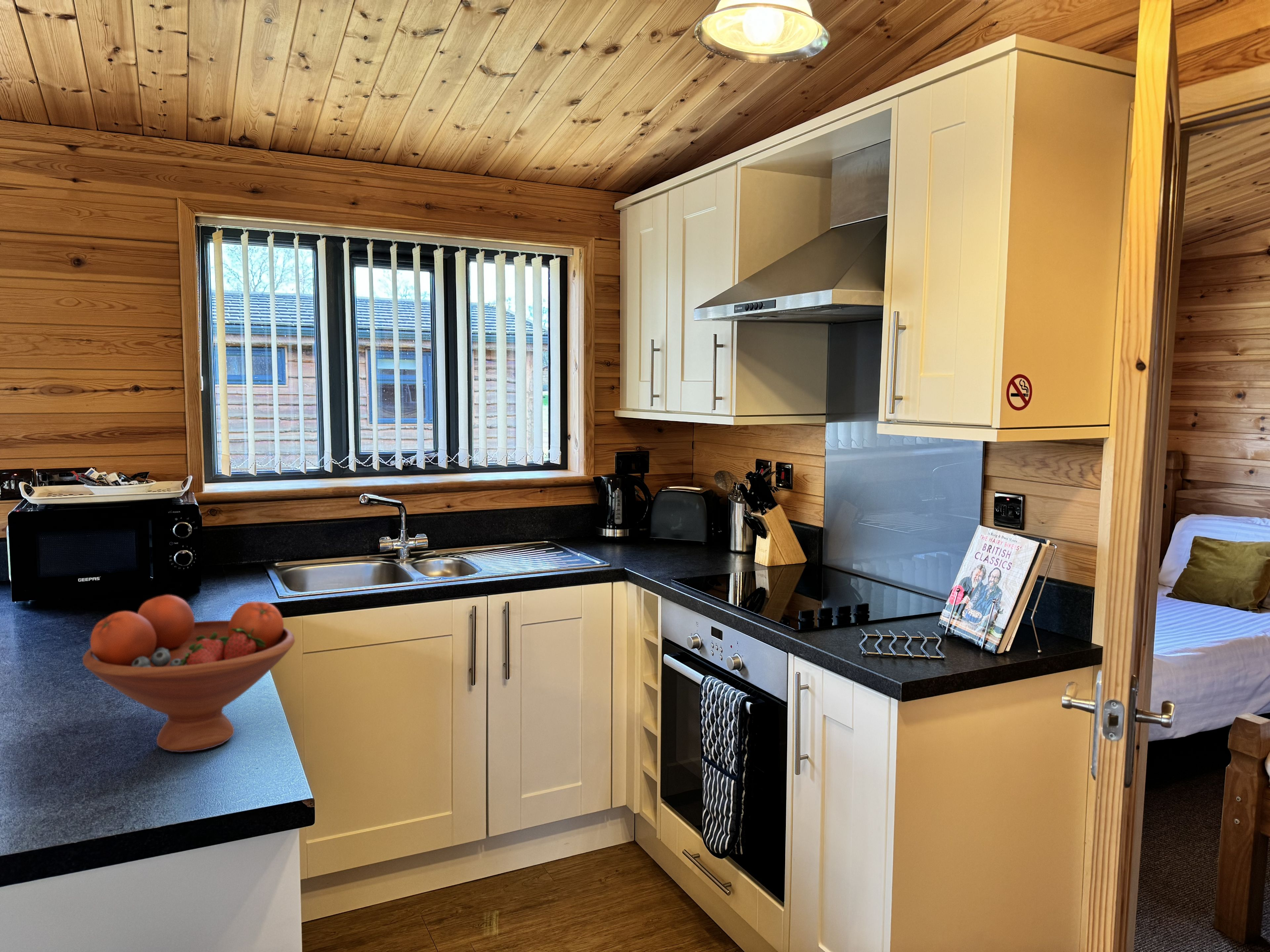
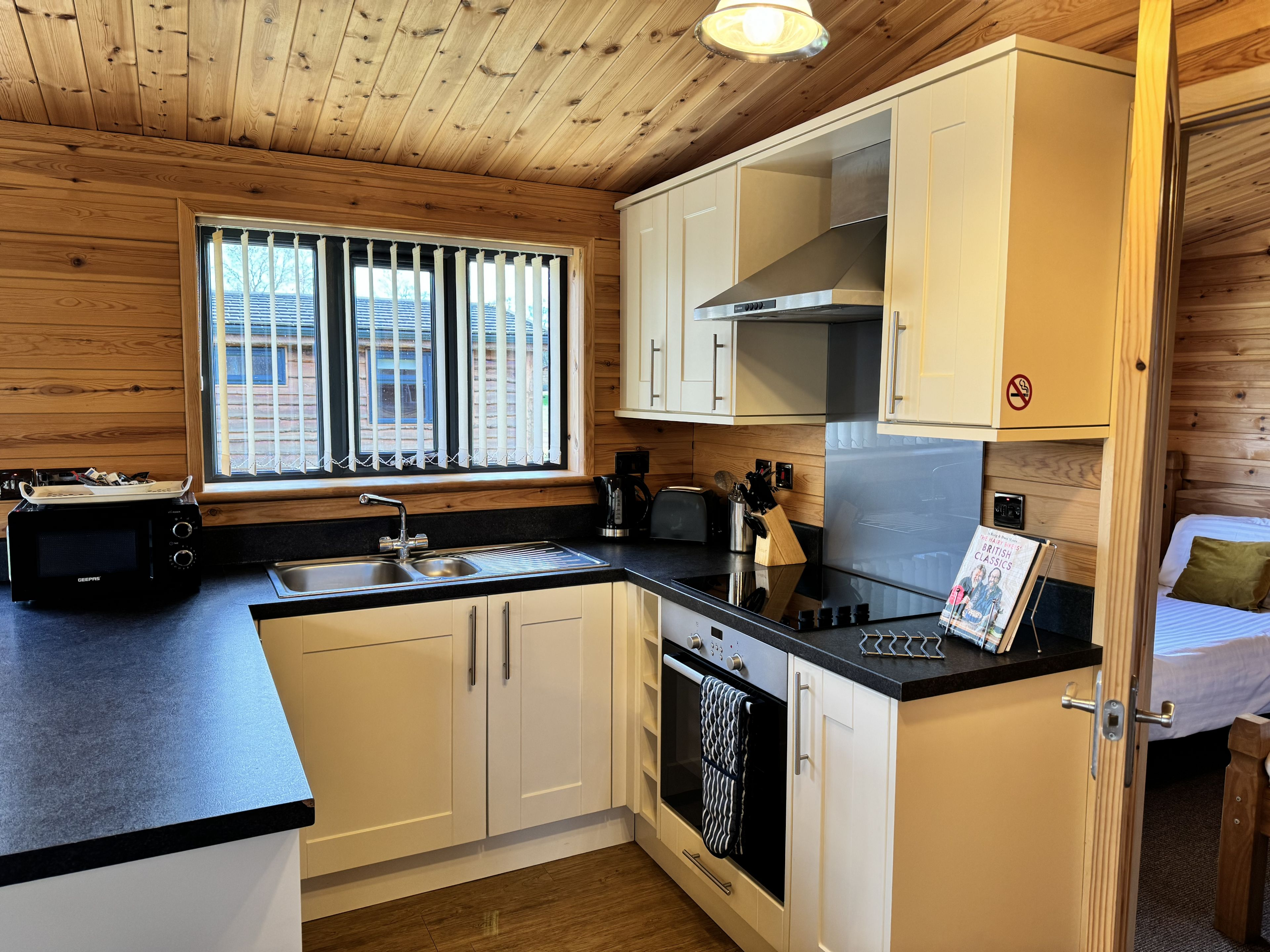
- fruit bowl [82,595,295,753]
